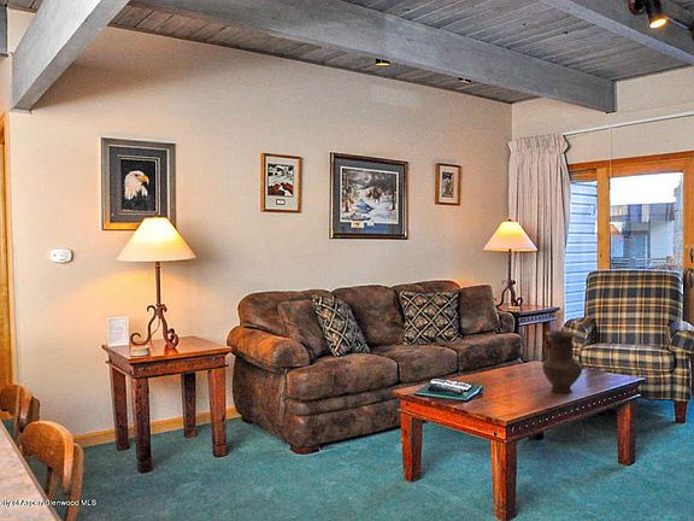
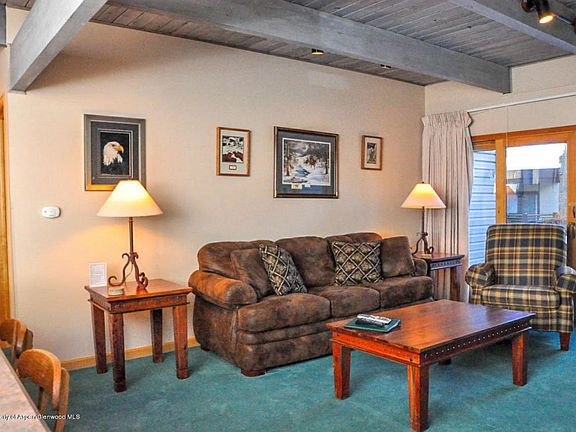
- vase [541,329,583,394]
